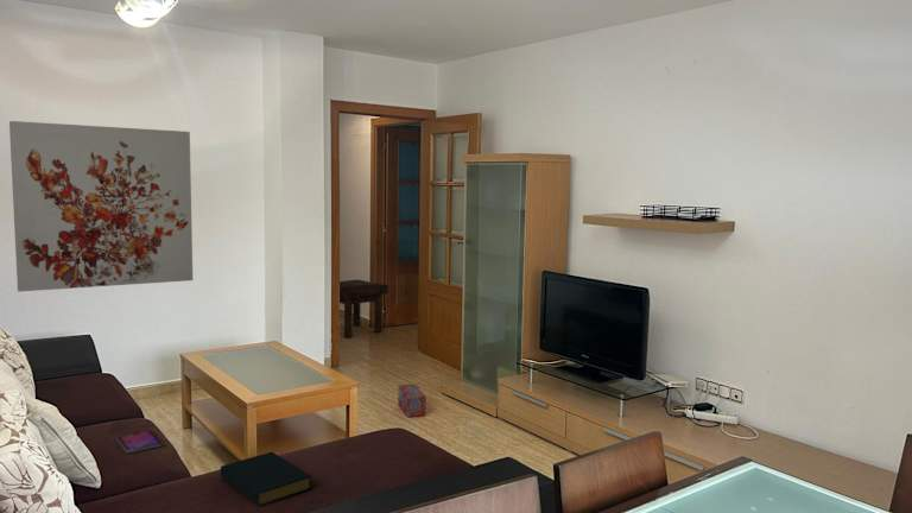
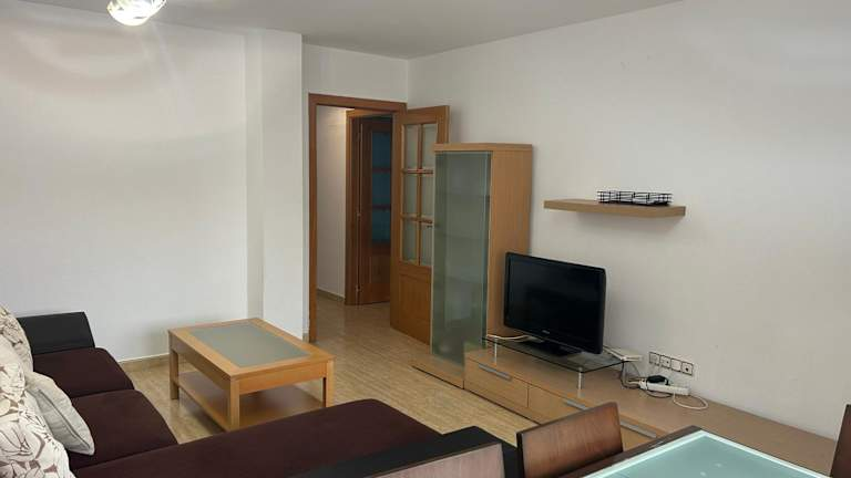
- box [397,384,428,418]
- wall art [8,120,194,292]
- stool [338,278,390,338]
- hardback book [218,451,312,507]
- tablet [115,429,165,454]
